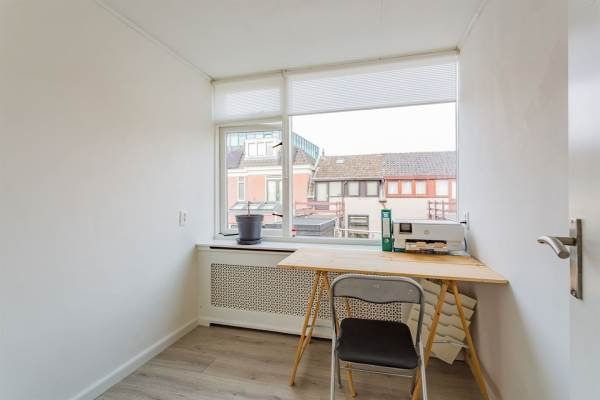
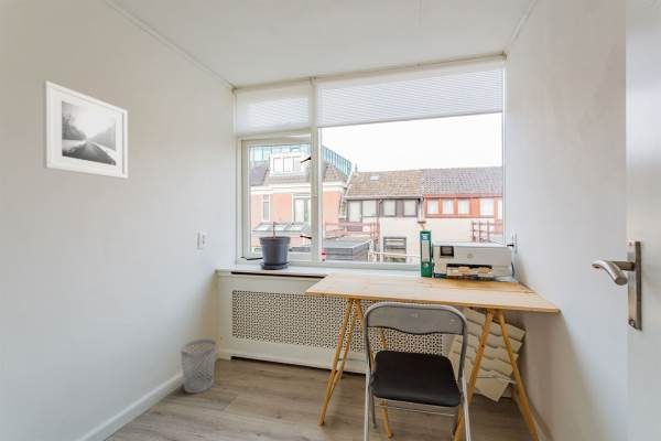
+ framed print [42,79,129,180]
+ wastebasket [180,338,217,394]
